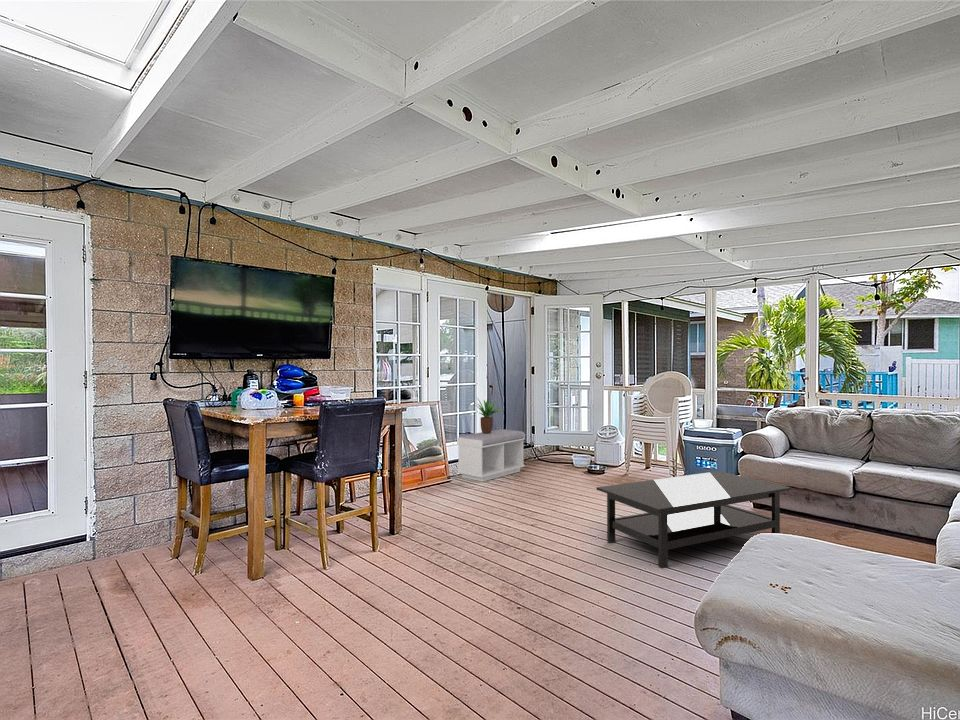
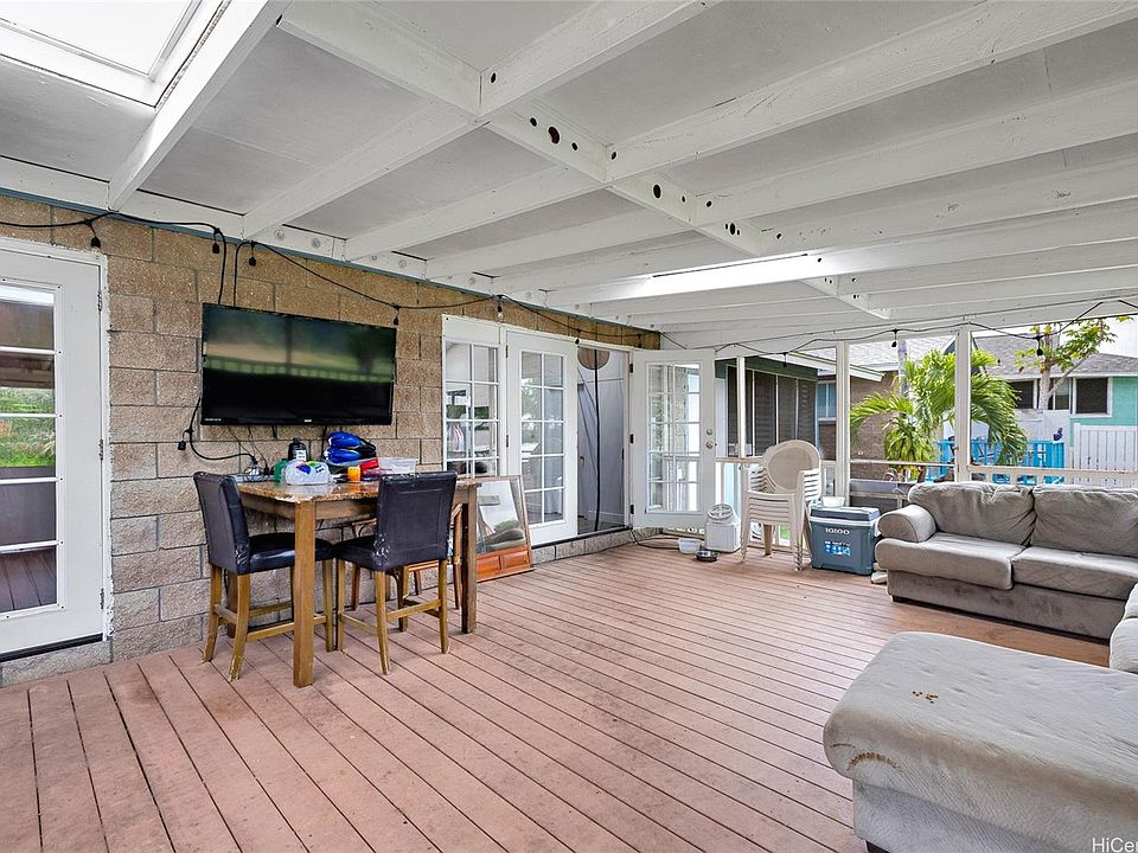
- bench [456,428,526,482]
- potted plant [476,397,505,434]
- coffee table [596,470,792,570]
